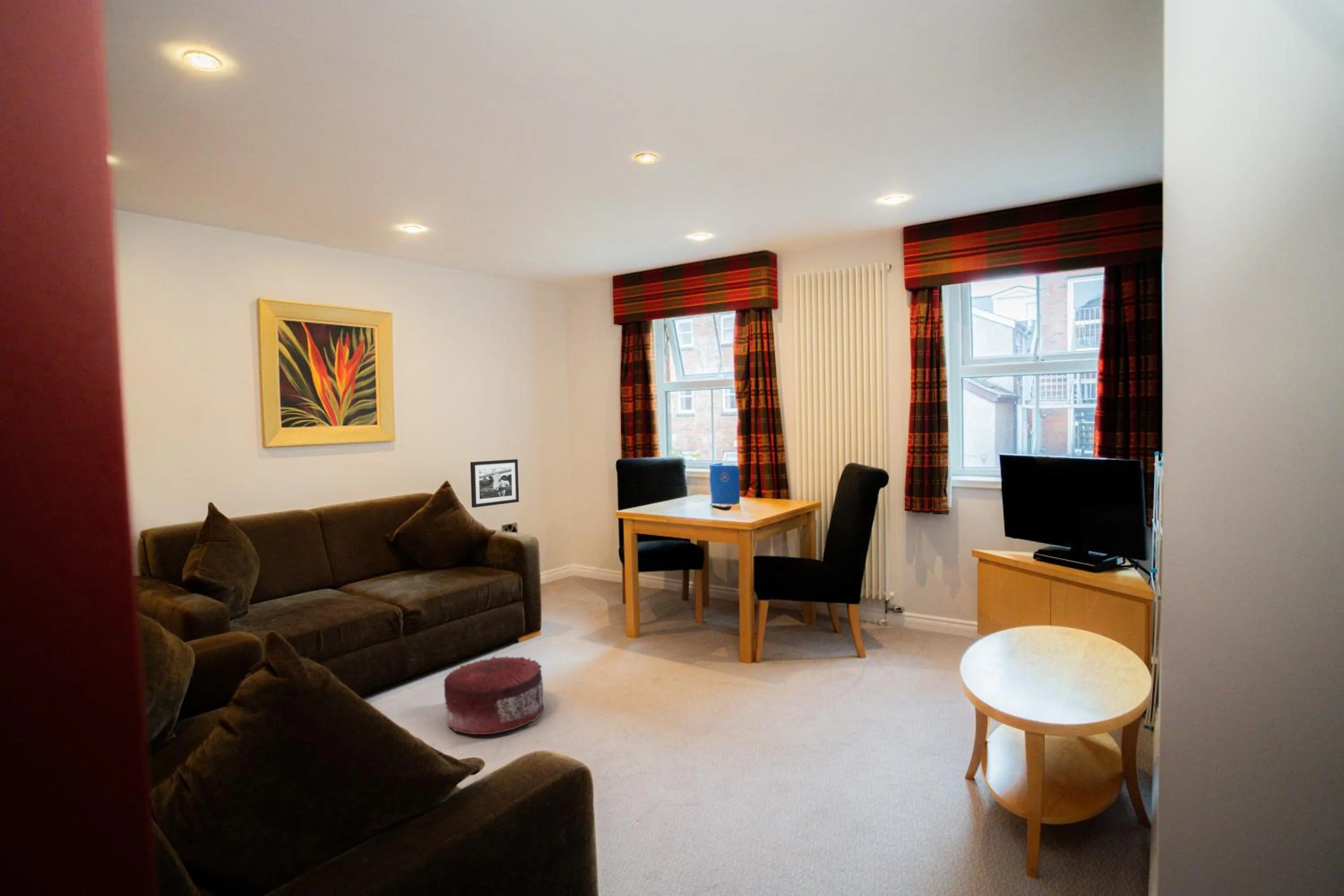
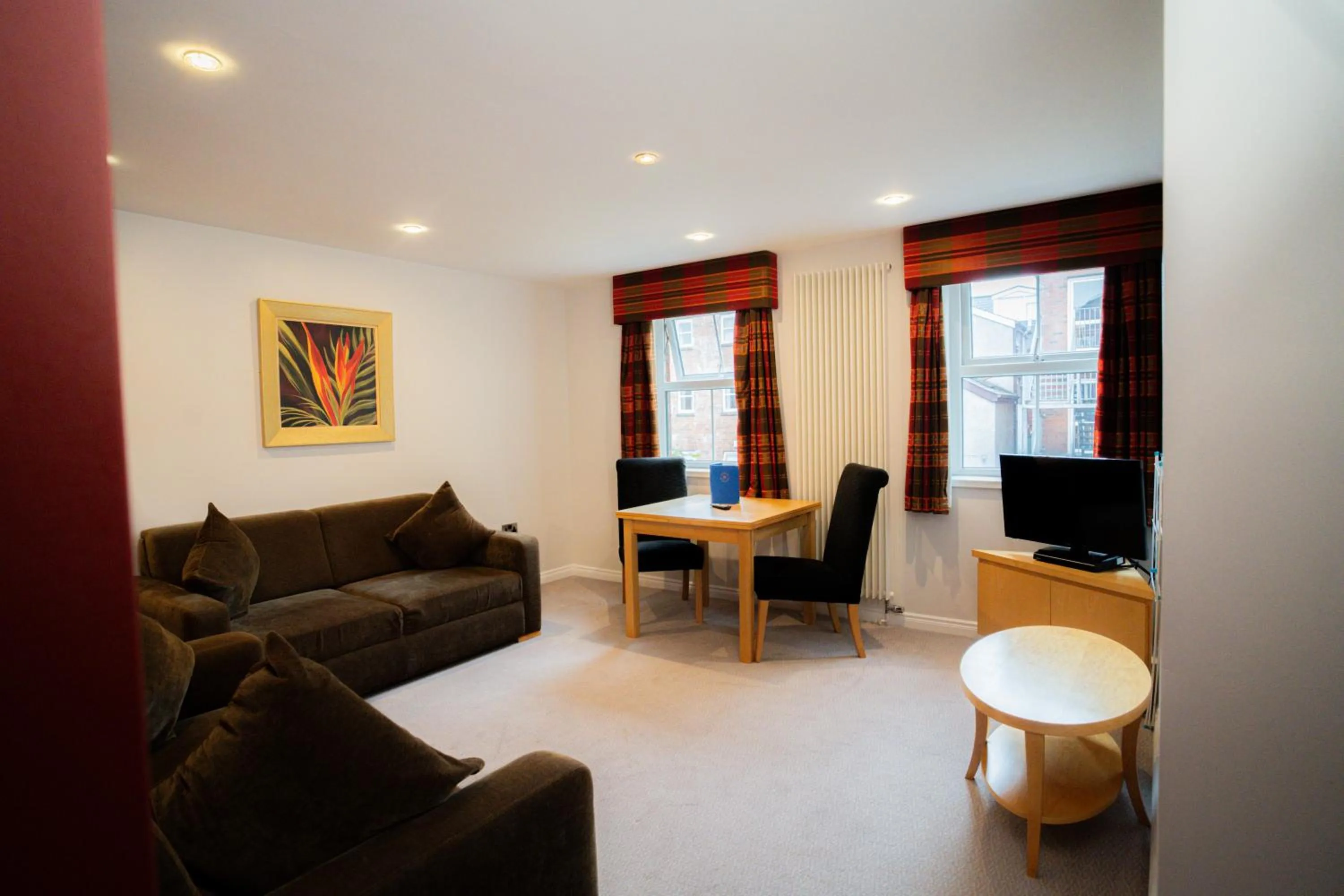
- picture frame [470,459,519,508]
- pouf [444,655,546,735]
